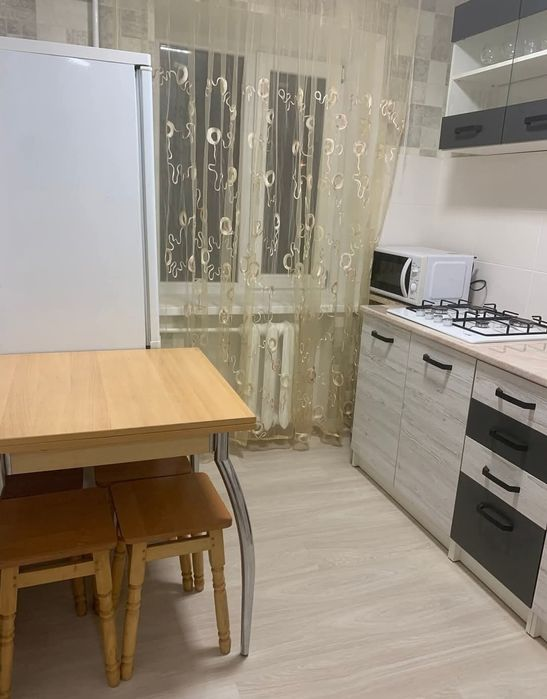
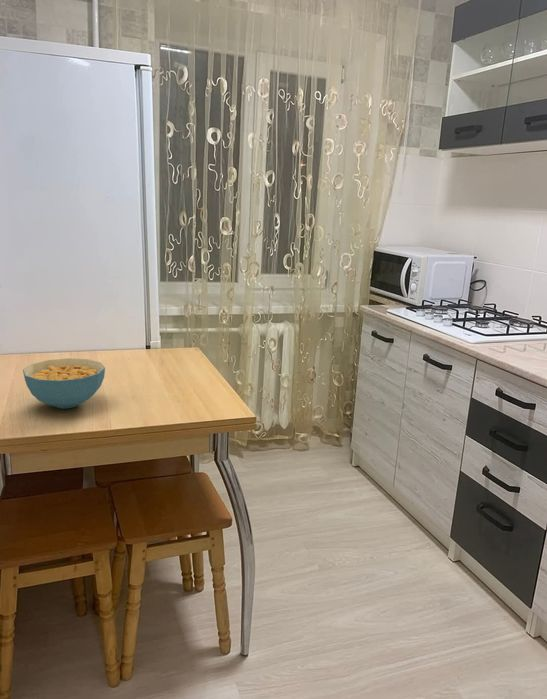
+ cereal bowl [22,357,106,410]
